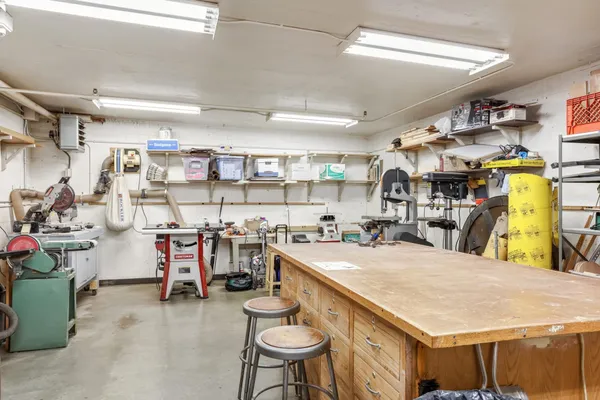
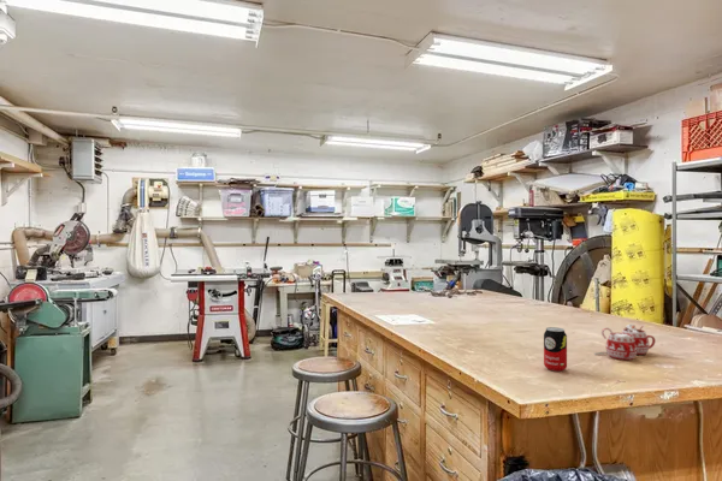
+ mug [593,323,657,361]
+ beverage can [543,326,568,373]
